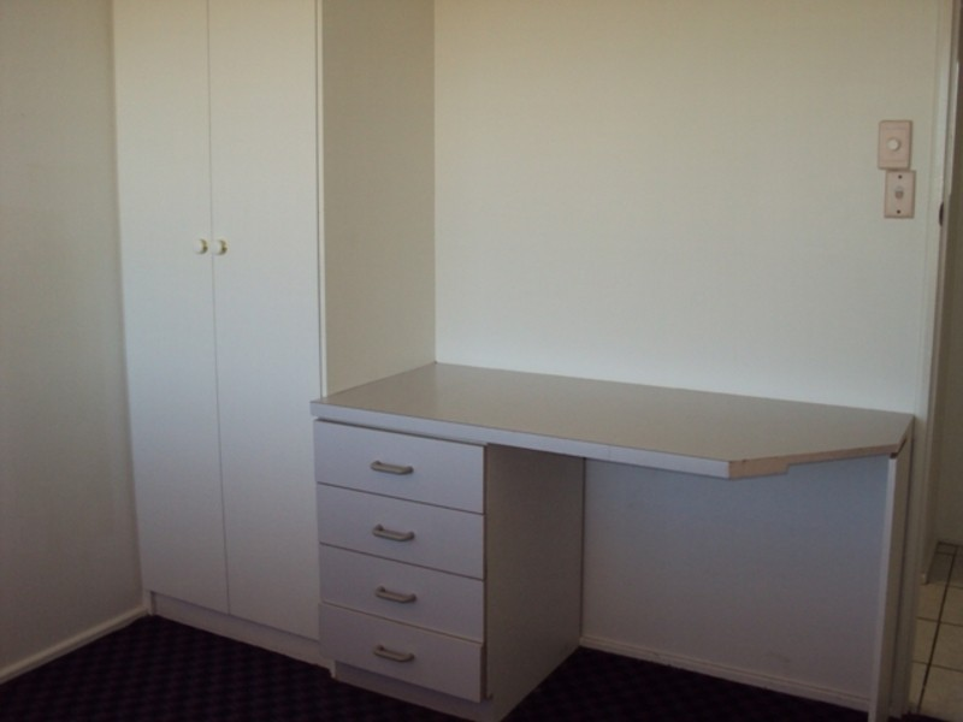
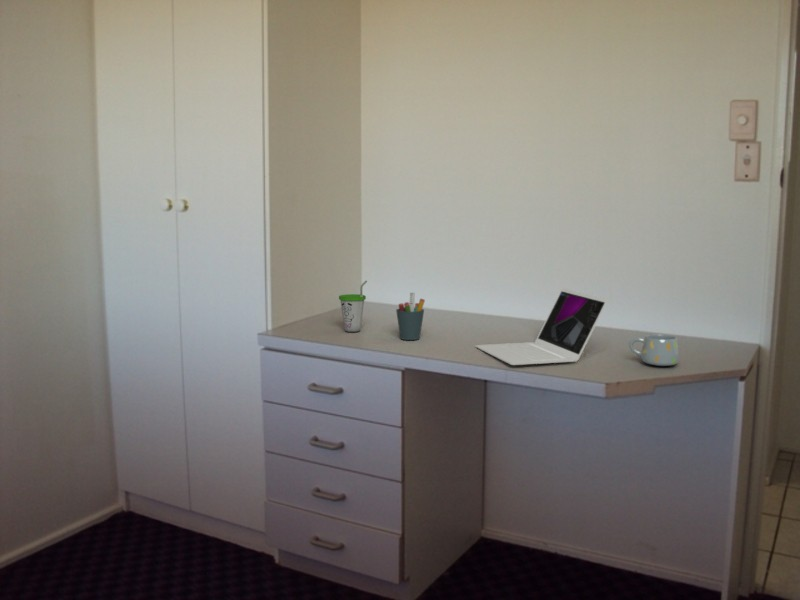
+ pen holder [395,292,426,341]
+ mug [628,333,680,367]
+ laptop [474,287,609,366]
+ cup [338,280,368,333]
